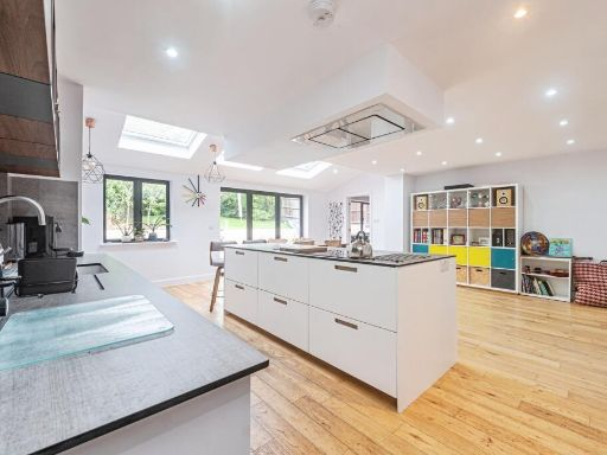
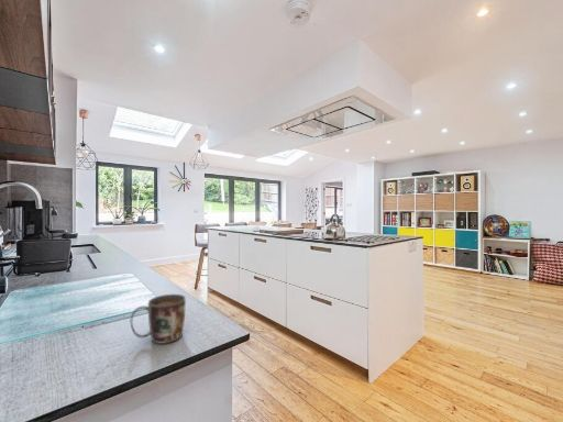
+ mug [130,293,187,345]
